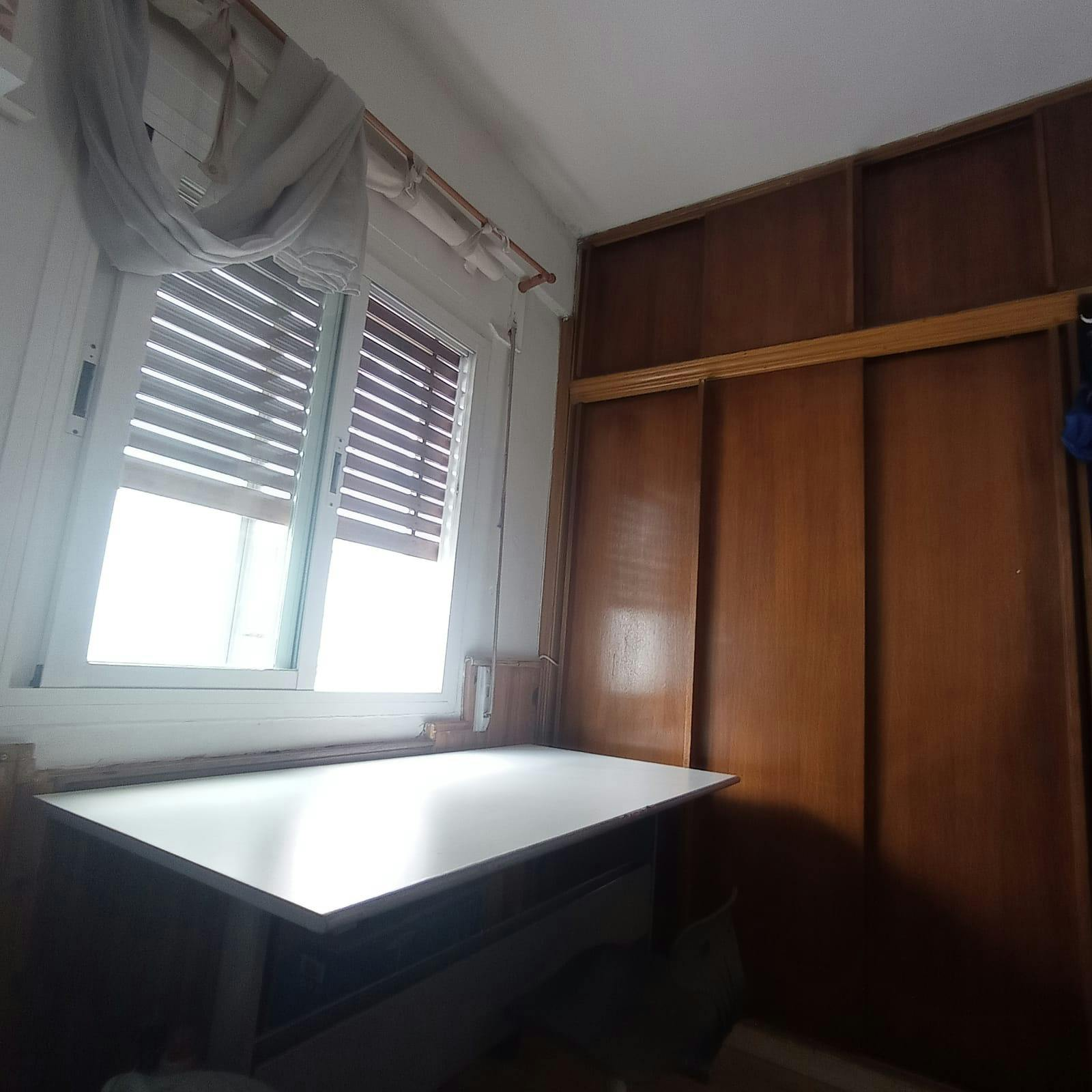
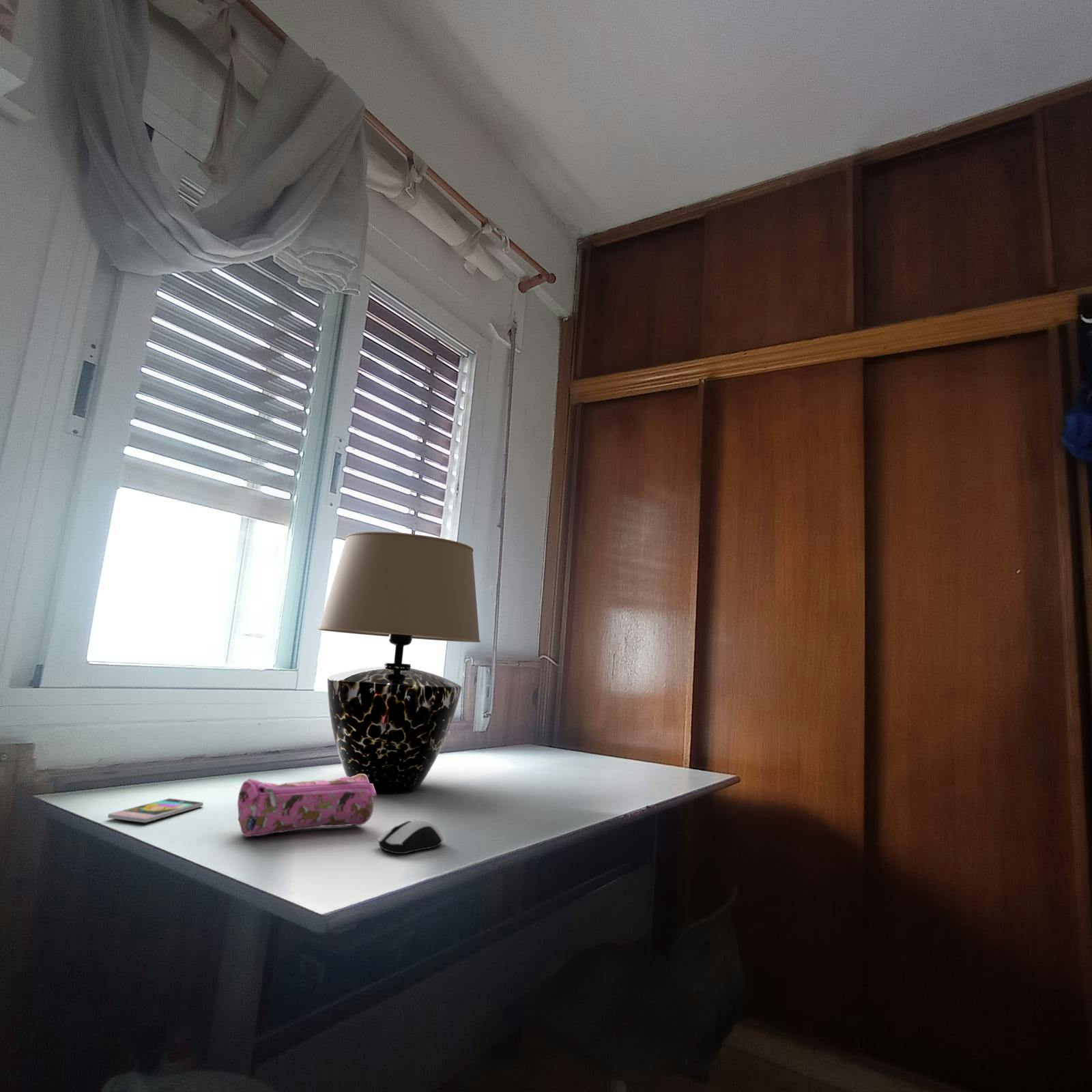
+ table lamp [317,531,481,794]
+ smartphone [107,798,204,823]
+ pencil case [237,774,377,837]
+ computer mouse [377,818,444,854]
